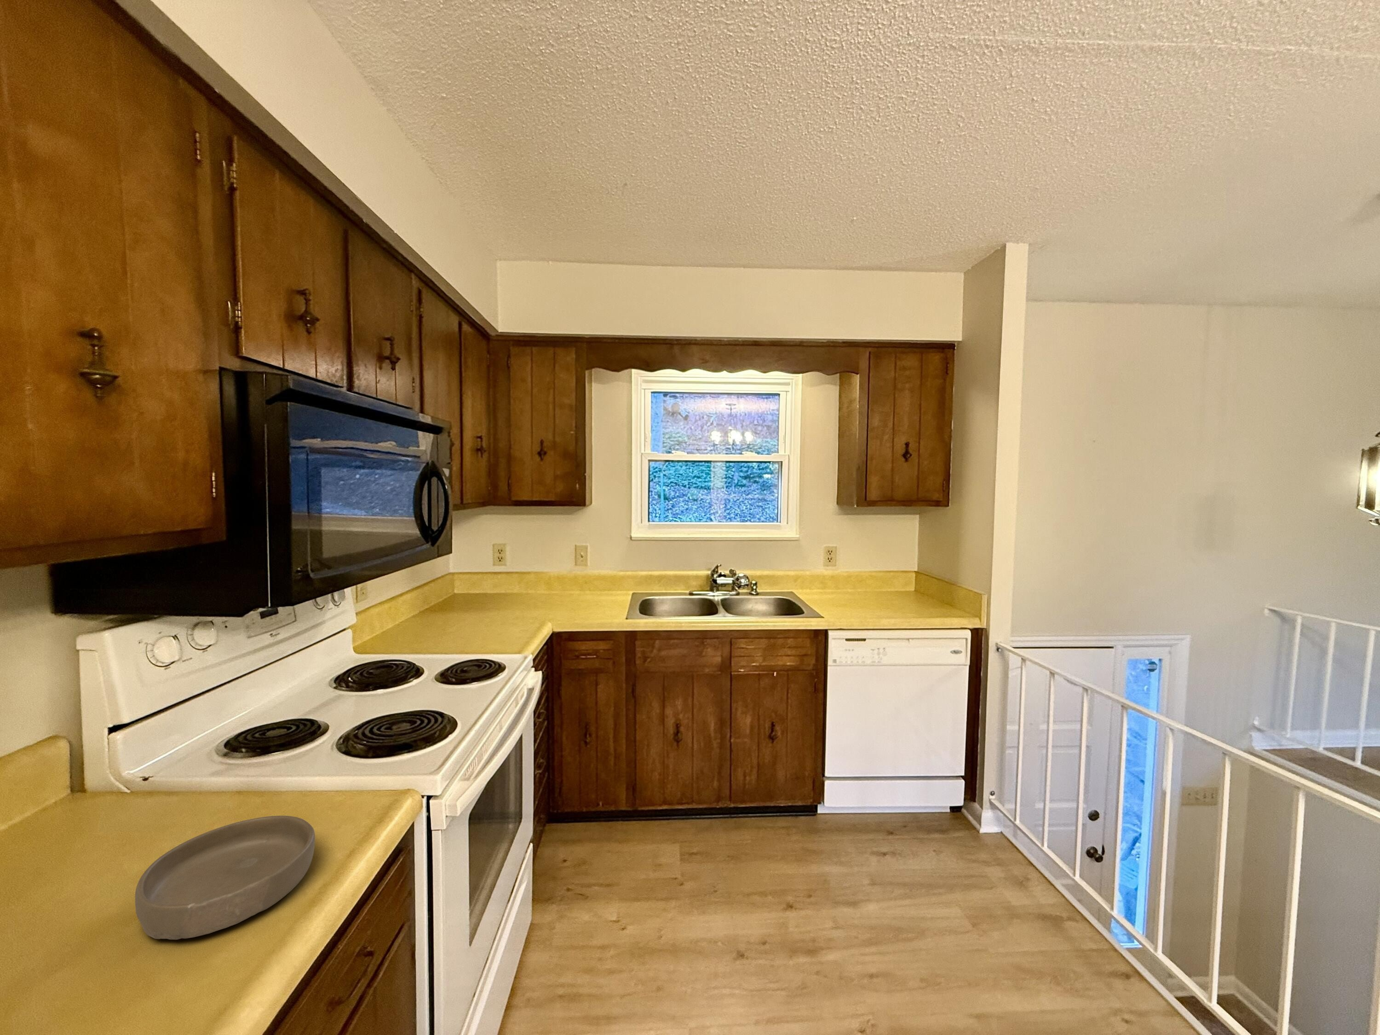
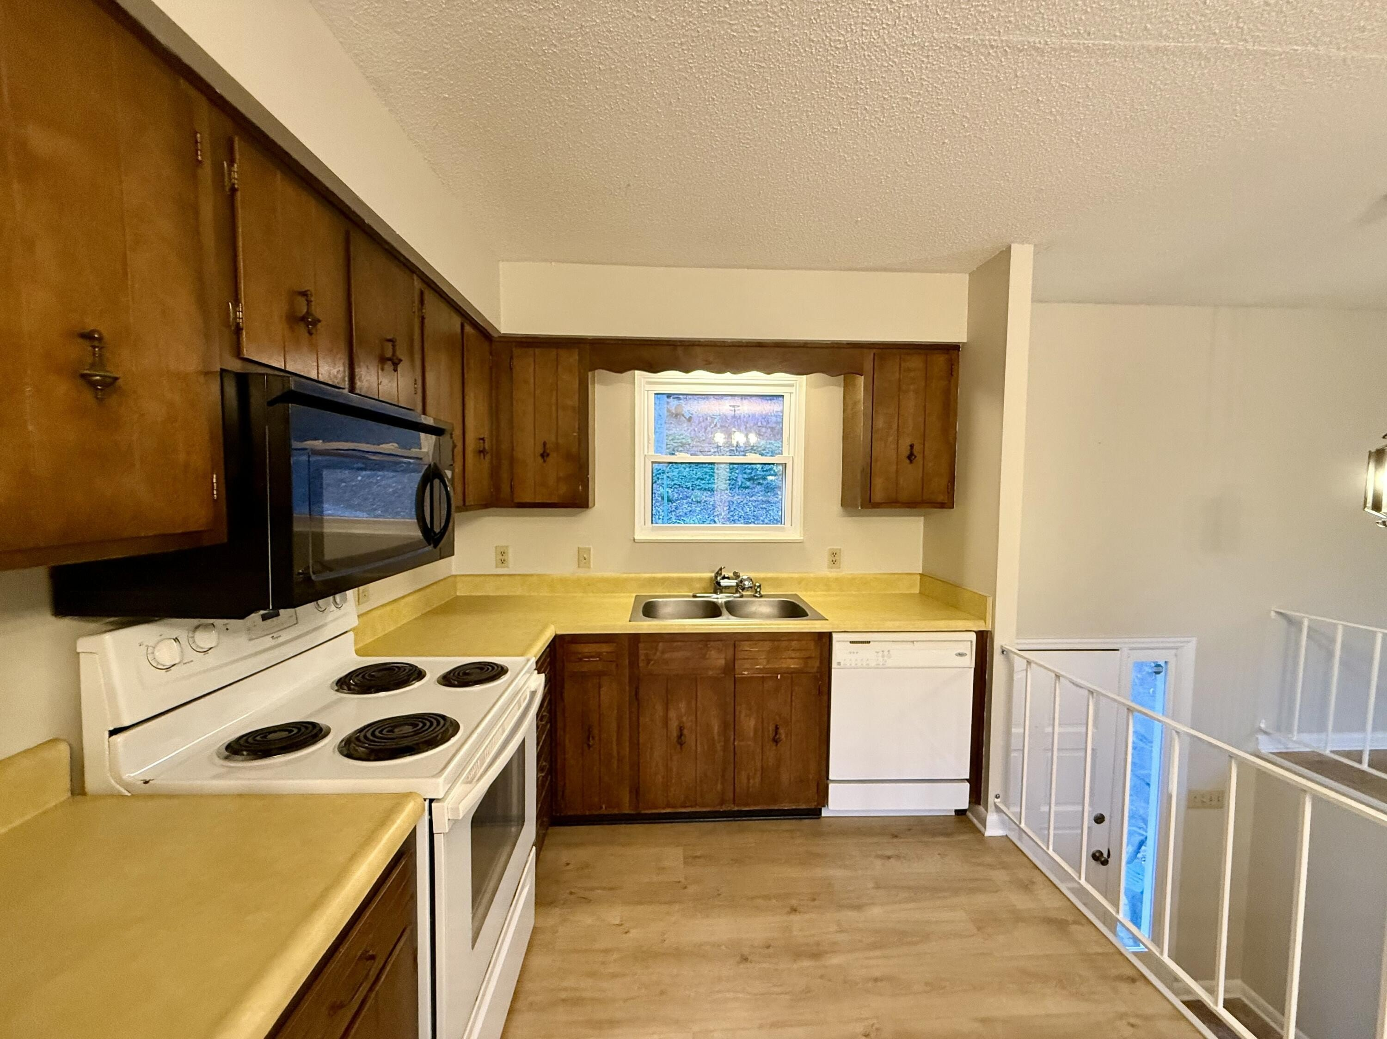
- bowl [135,815,315,940]
